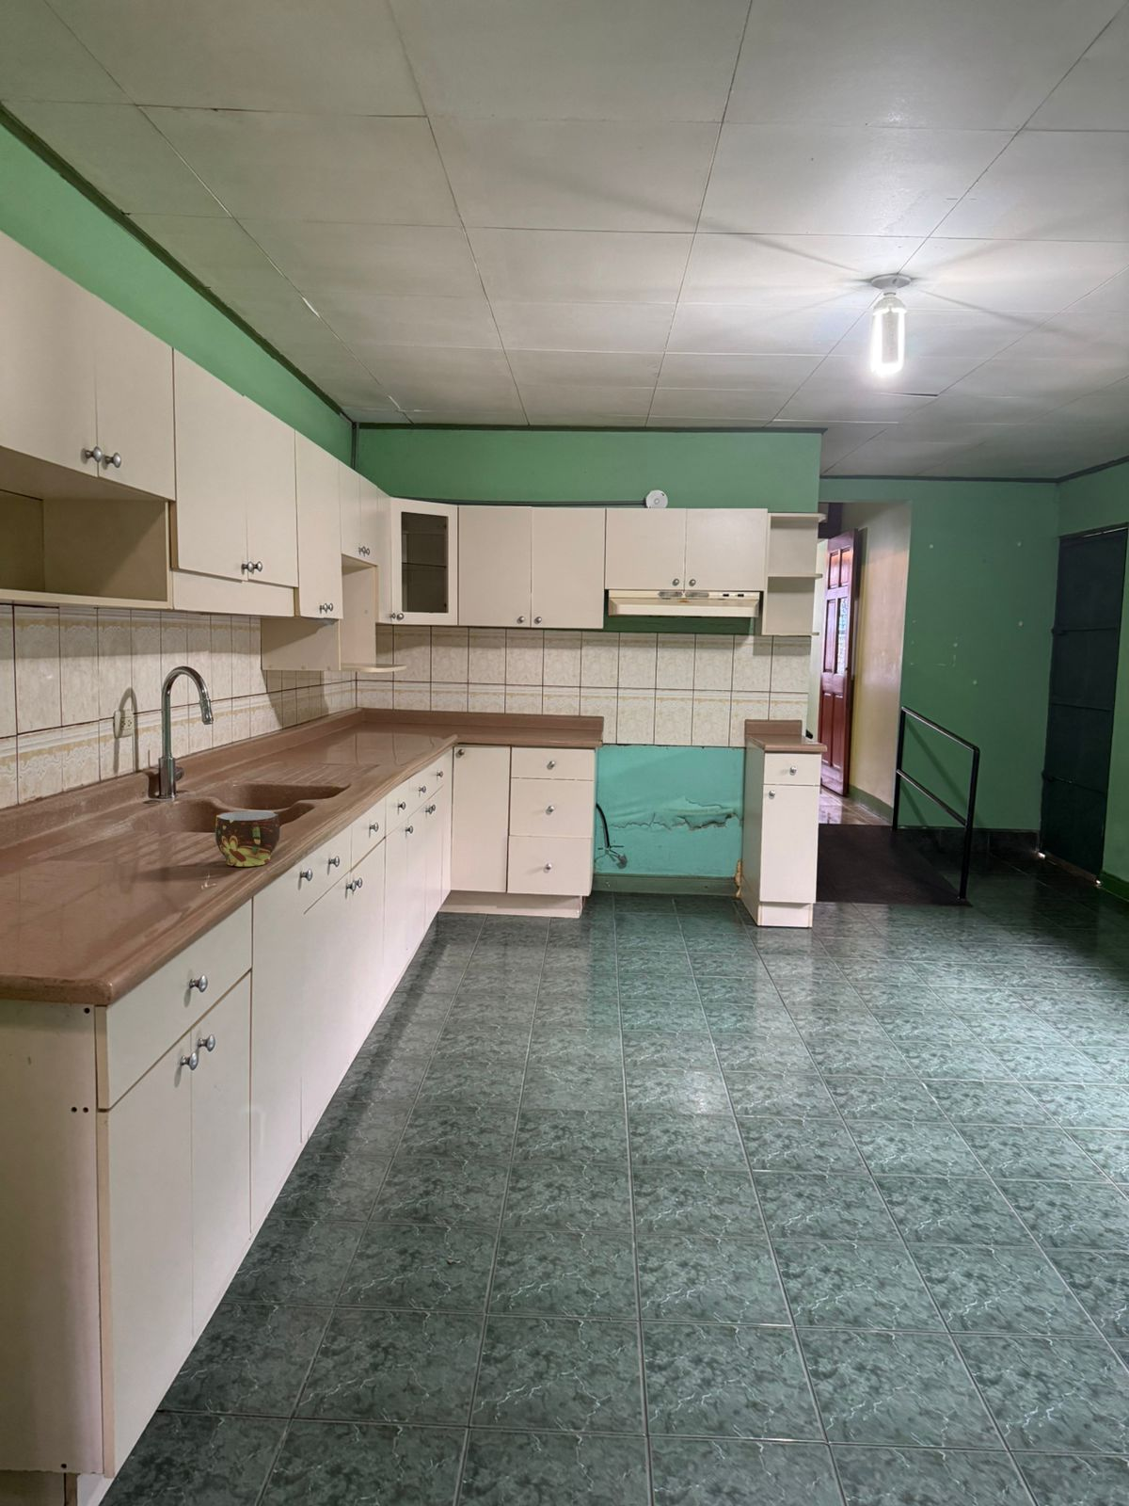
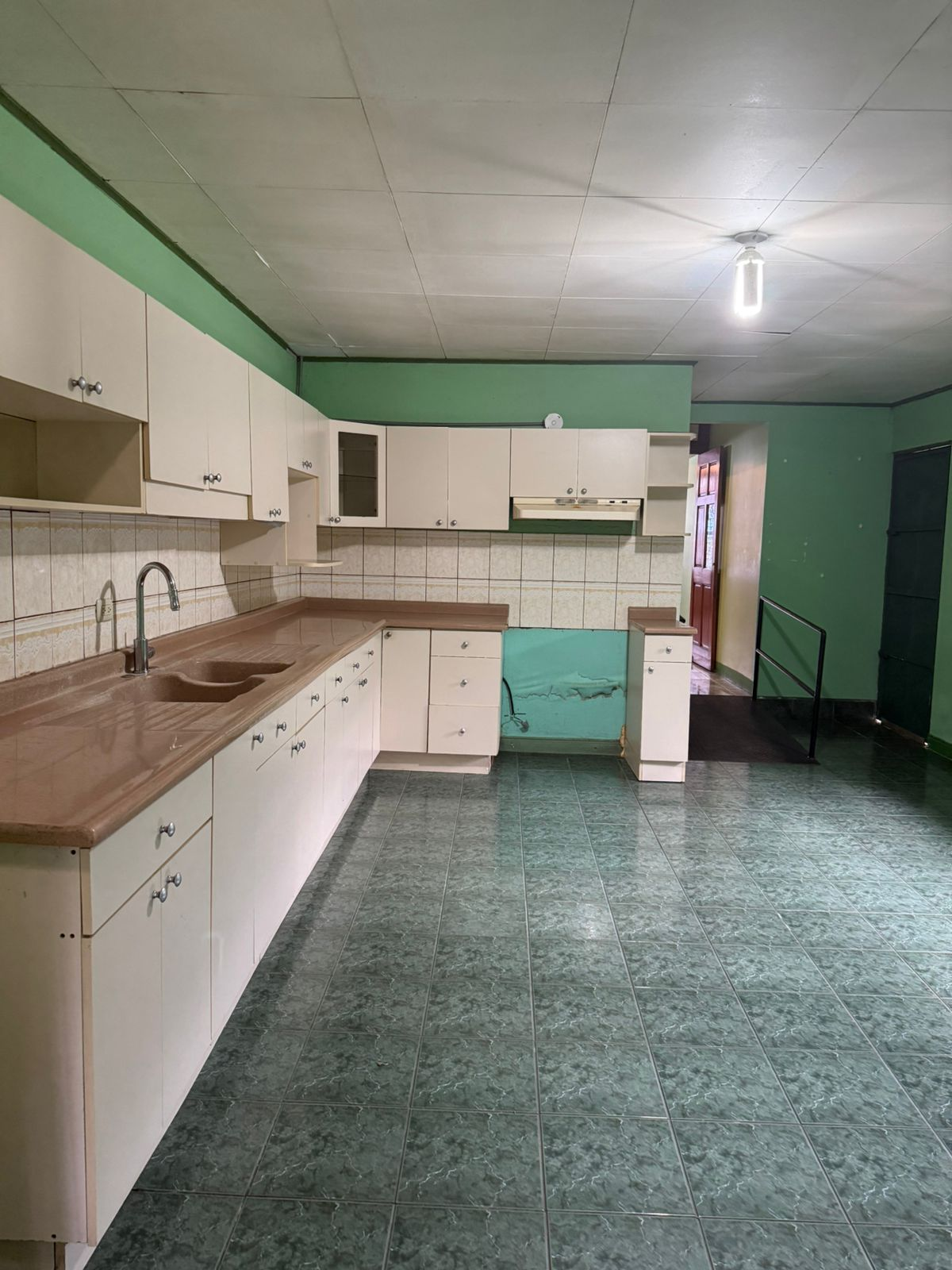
- cup [215,810,281,867]
